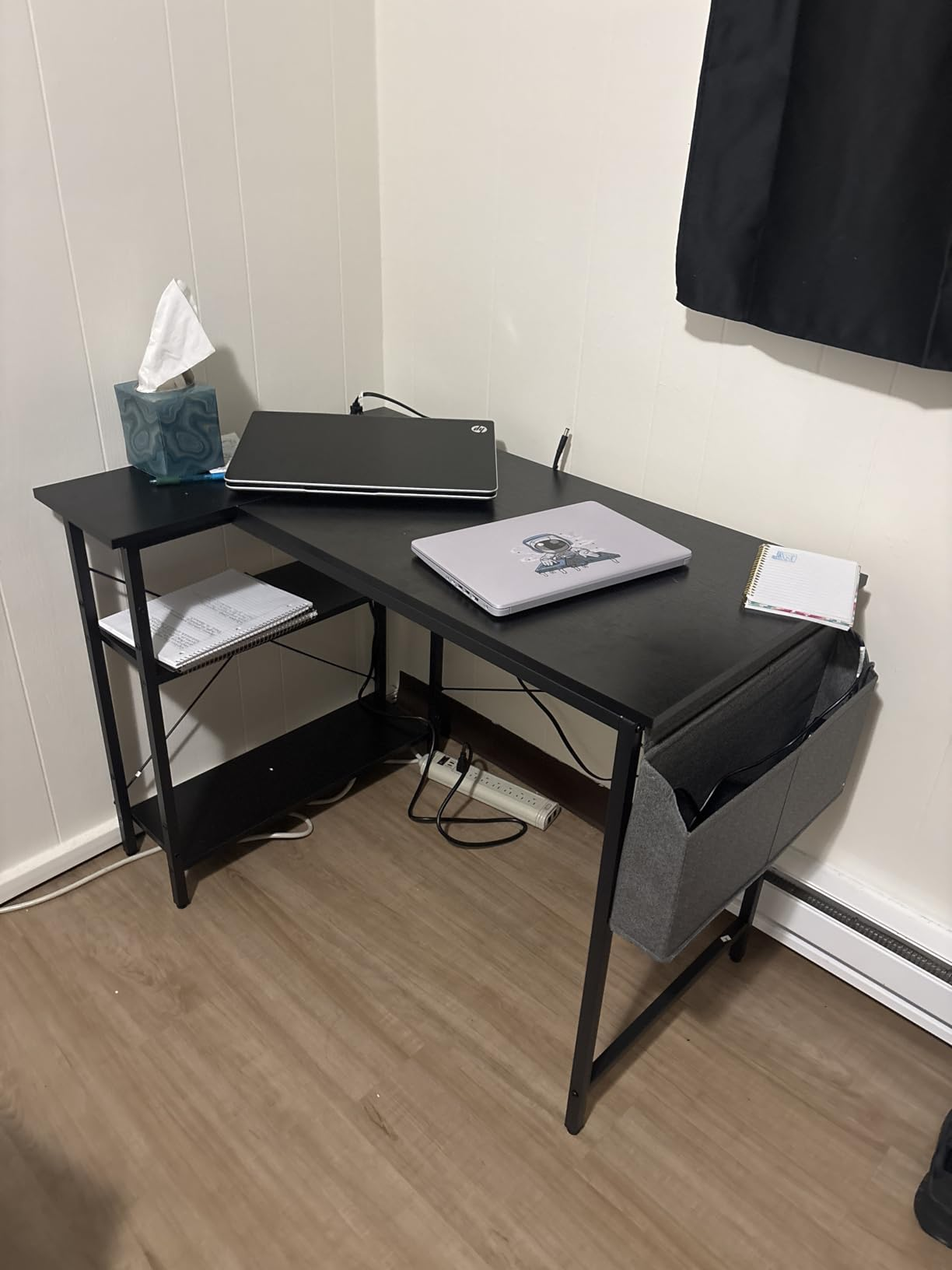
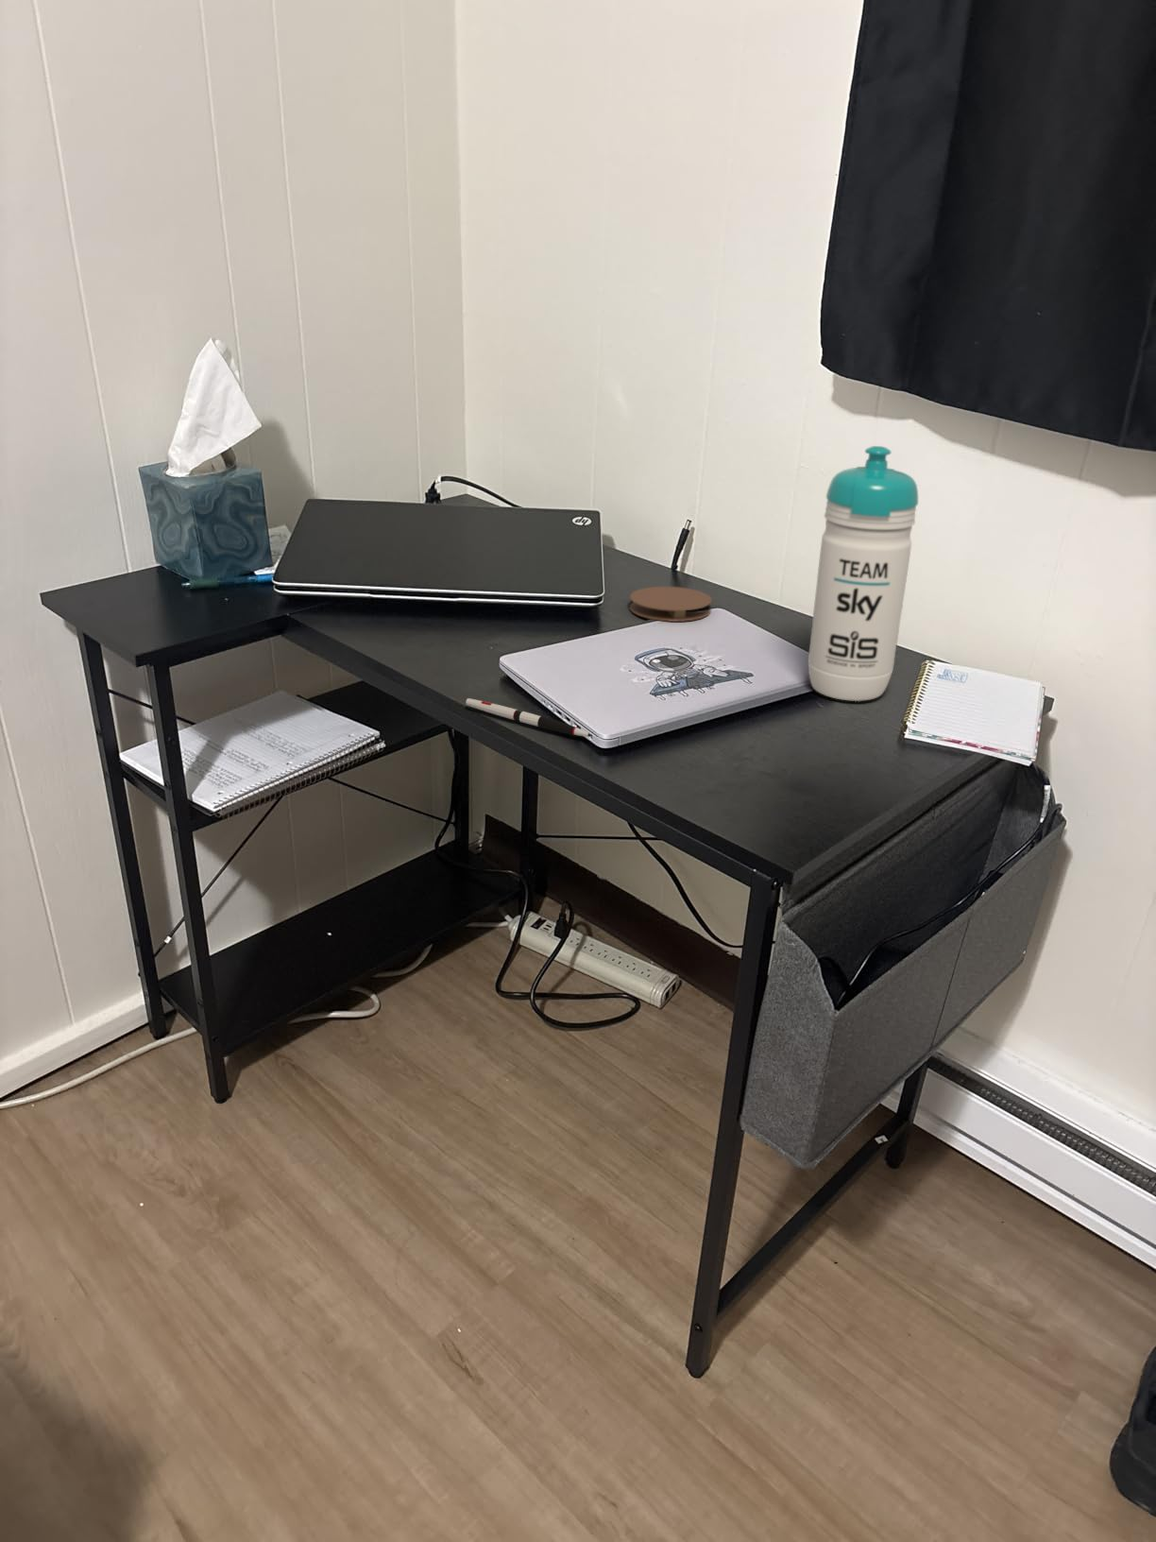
+ coaster [629,585,713,623]
+ water bottle [807,446,919,702]
+ pen [465,697,594,738]
